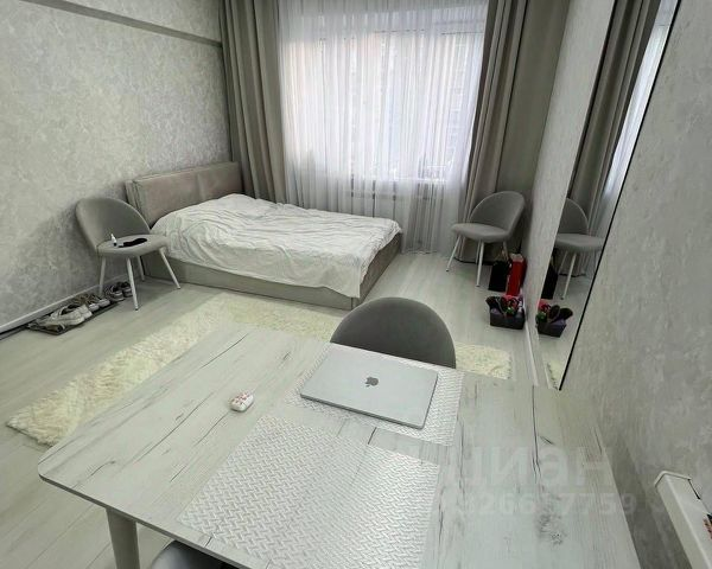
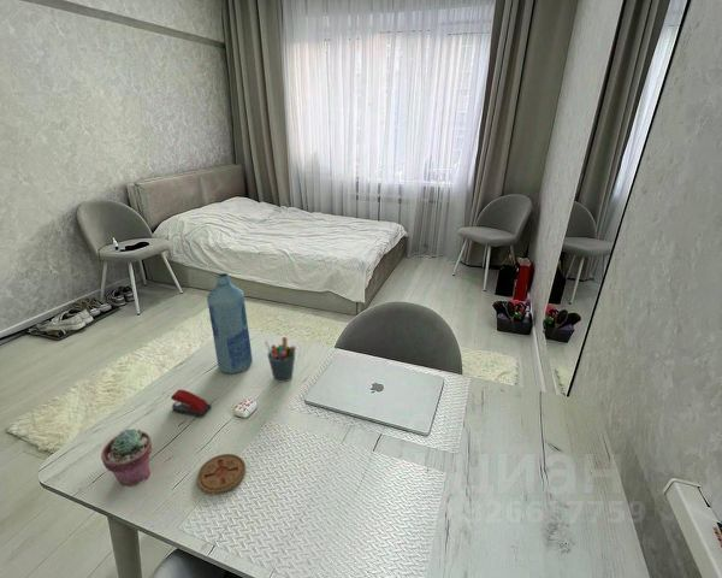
+ stapler [170,389,212,419]
+ potted succulent [100,427,153,488]
+ bottle [206,272,254,374]
+ coaster [196,453,247,495]
+ pen holder [264,336,297,383]
